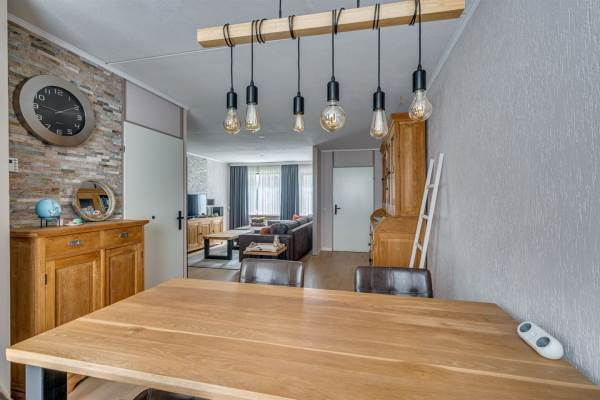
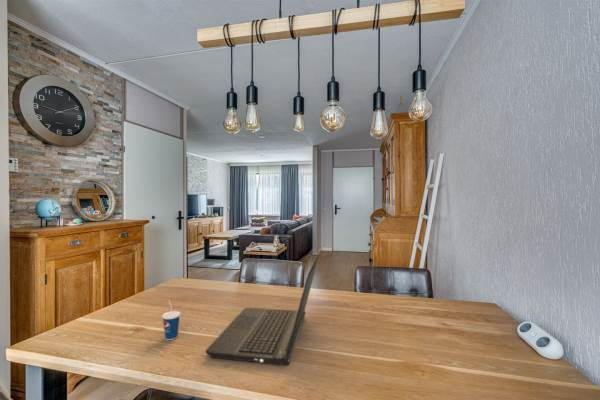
+ laptop computer [205,252,320,366]
+ cup [161,299,182,341]
